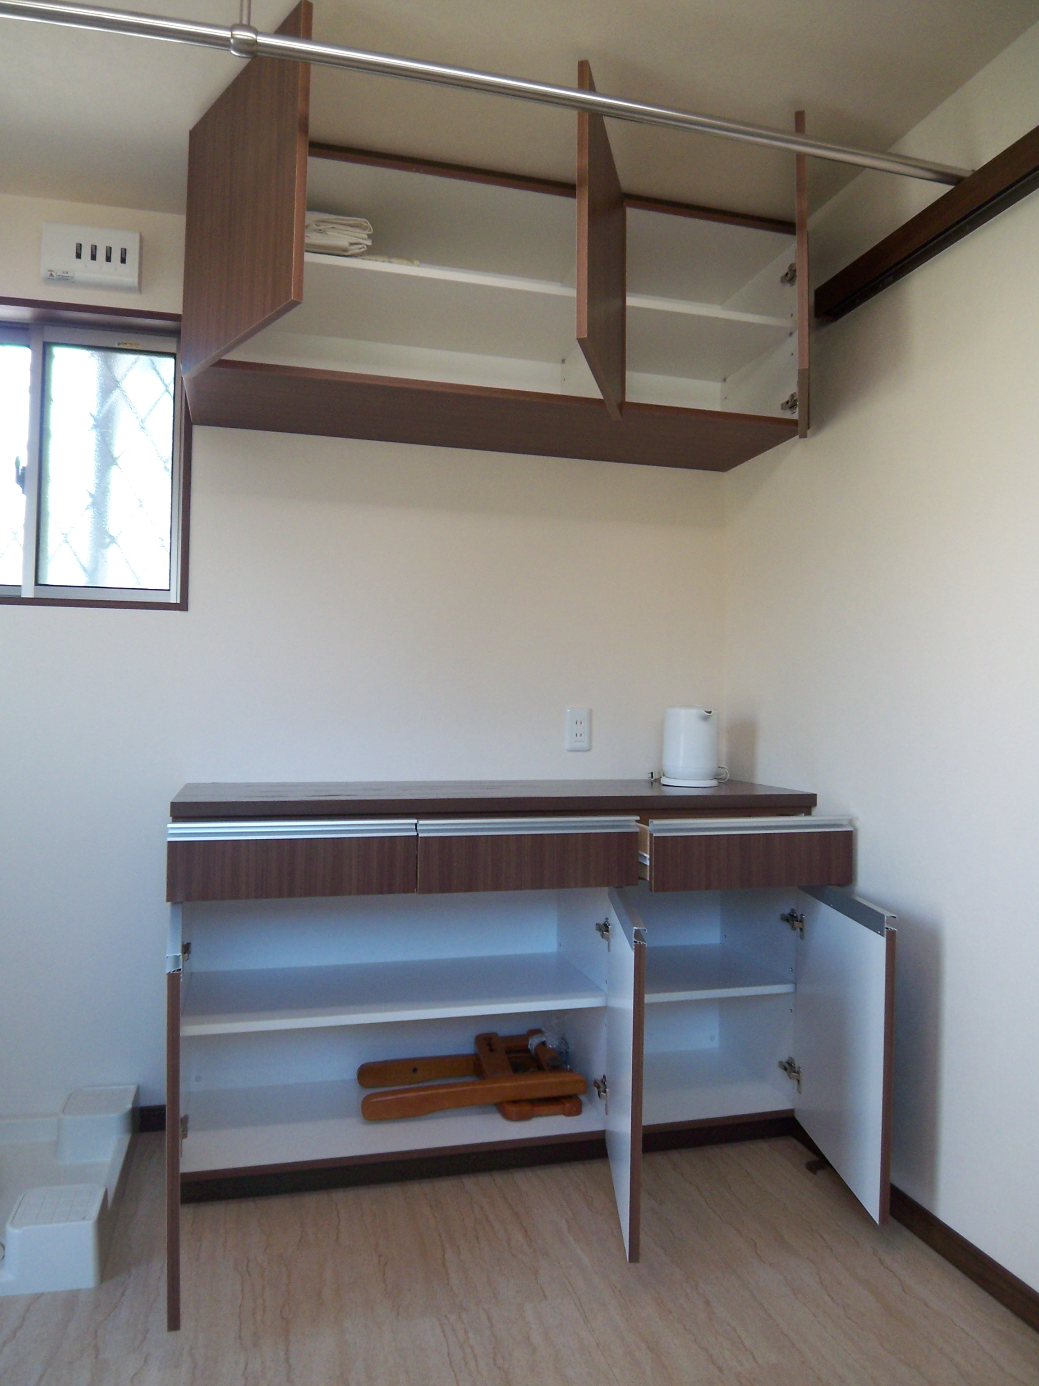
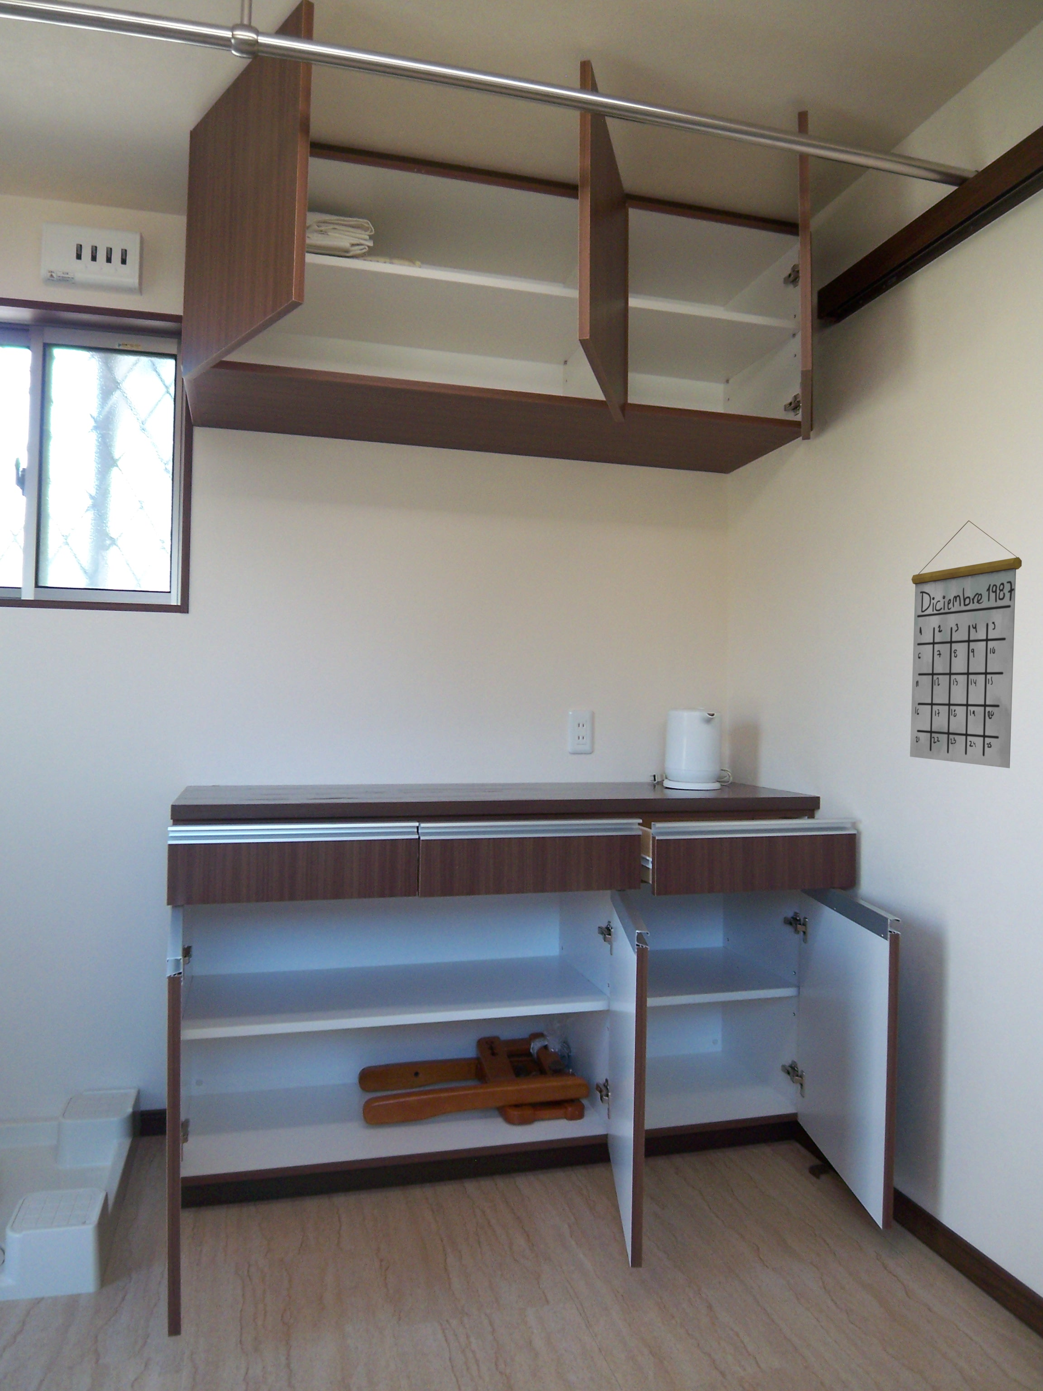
+ calendar [909,520,1022,769]
